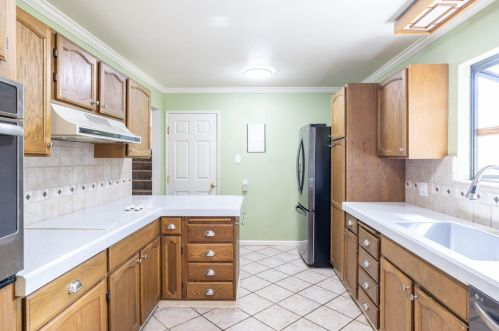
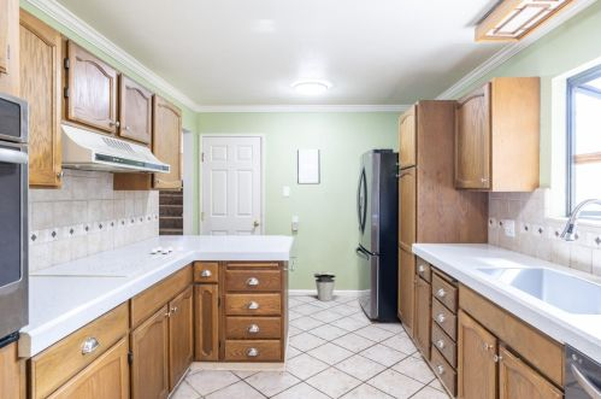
+ trash can [313,271,337,303]
